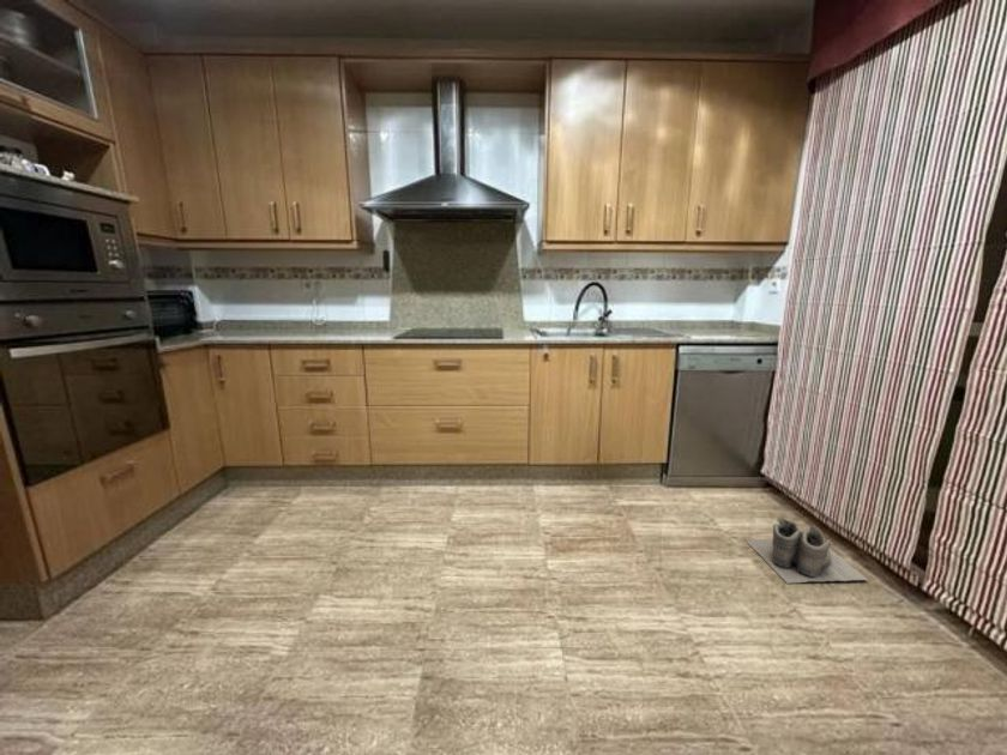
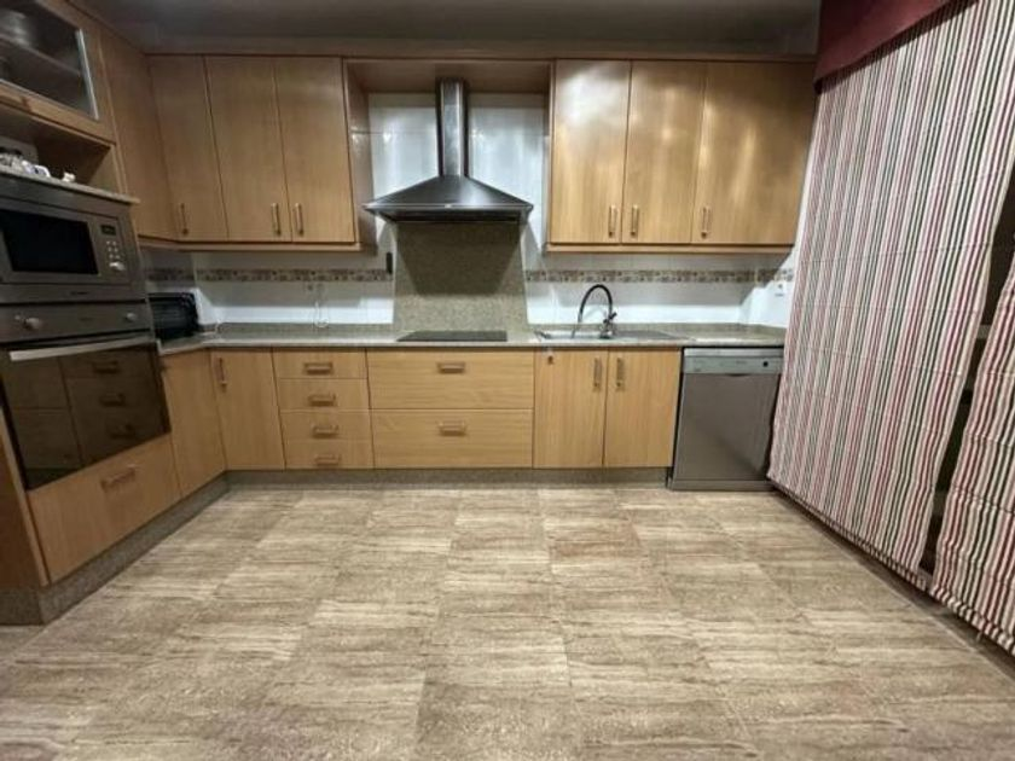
- boots [744,517,869,585]
